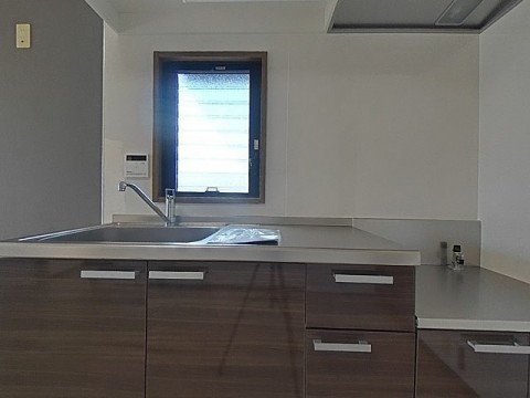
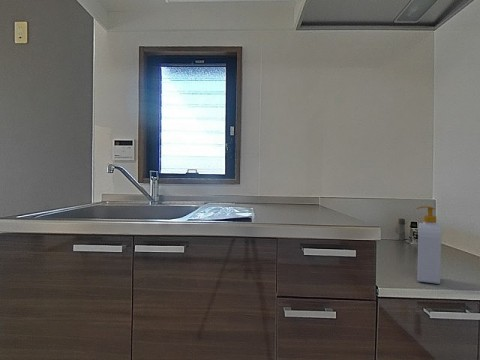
+ soap bottle [416,205,442,285]
